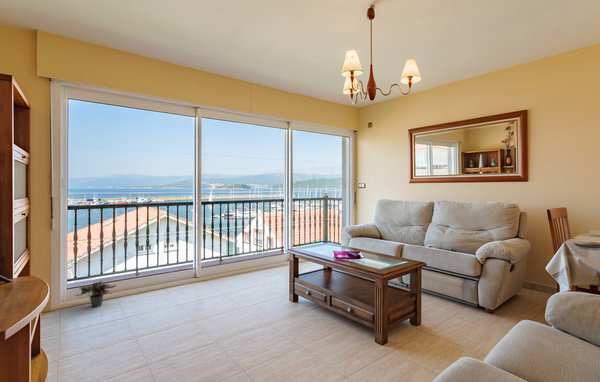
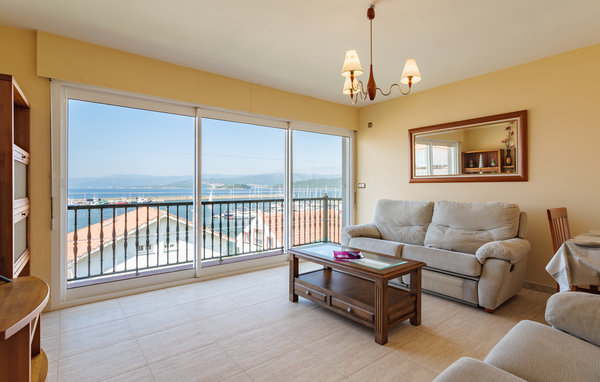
- potted plant [74,280,117,308]
